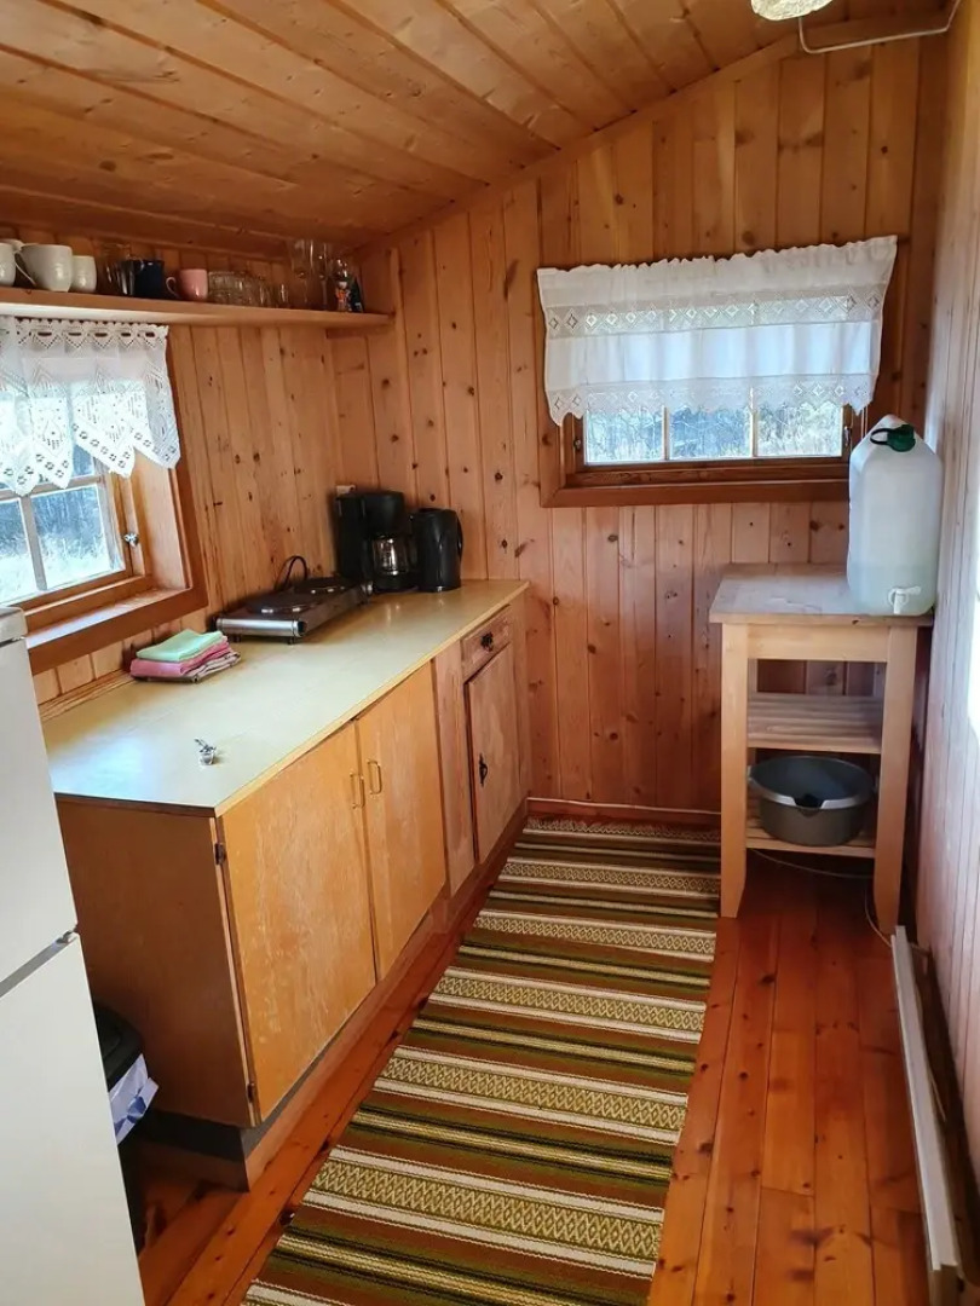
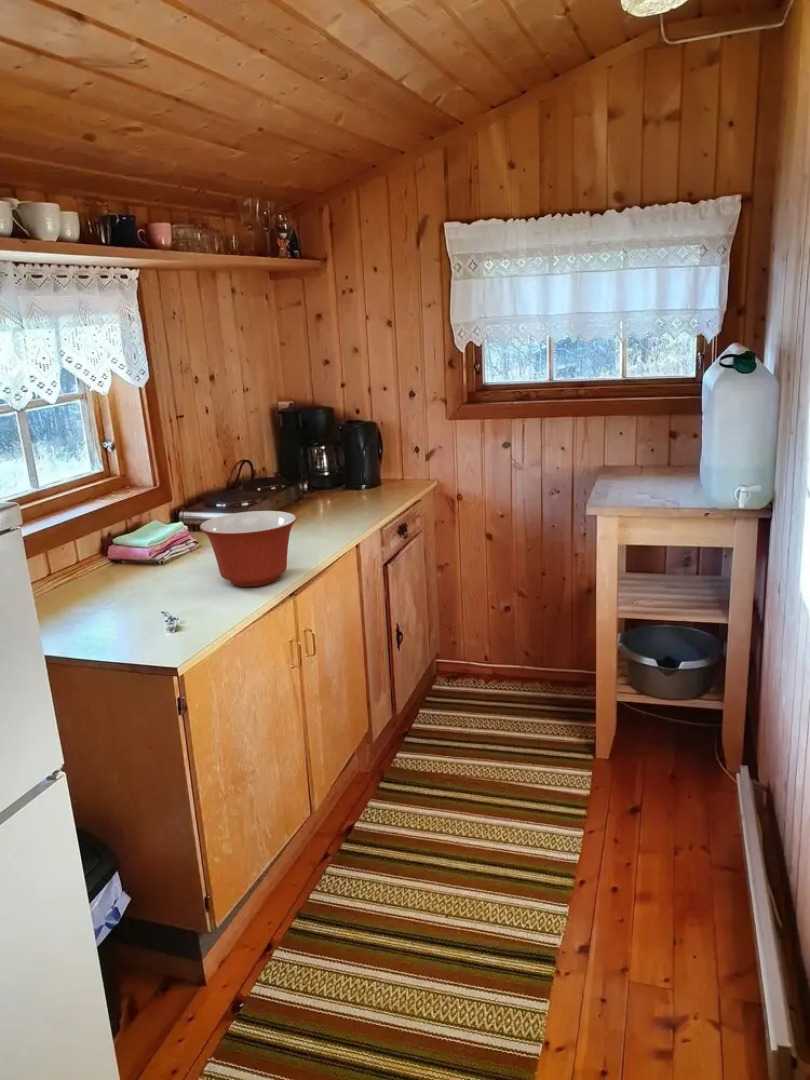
+ mixing bowl [199,510,298,588]
